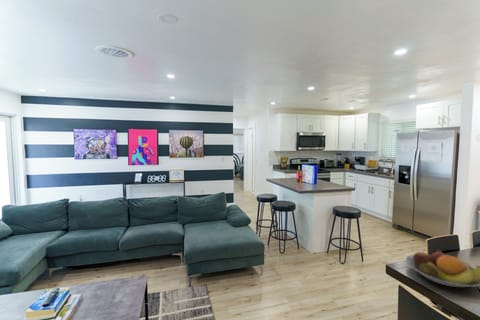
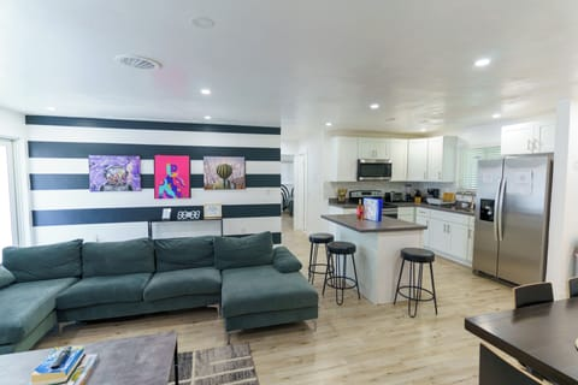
- fruit bowl [405,249,480,288]
